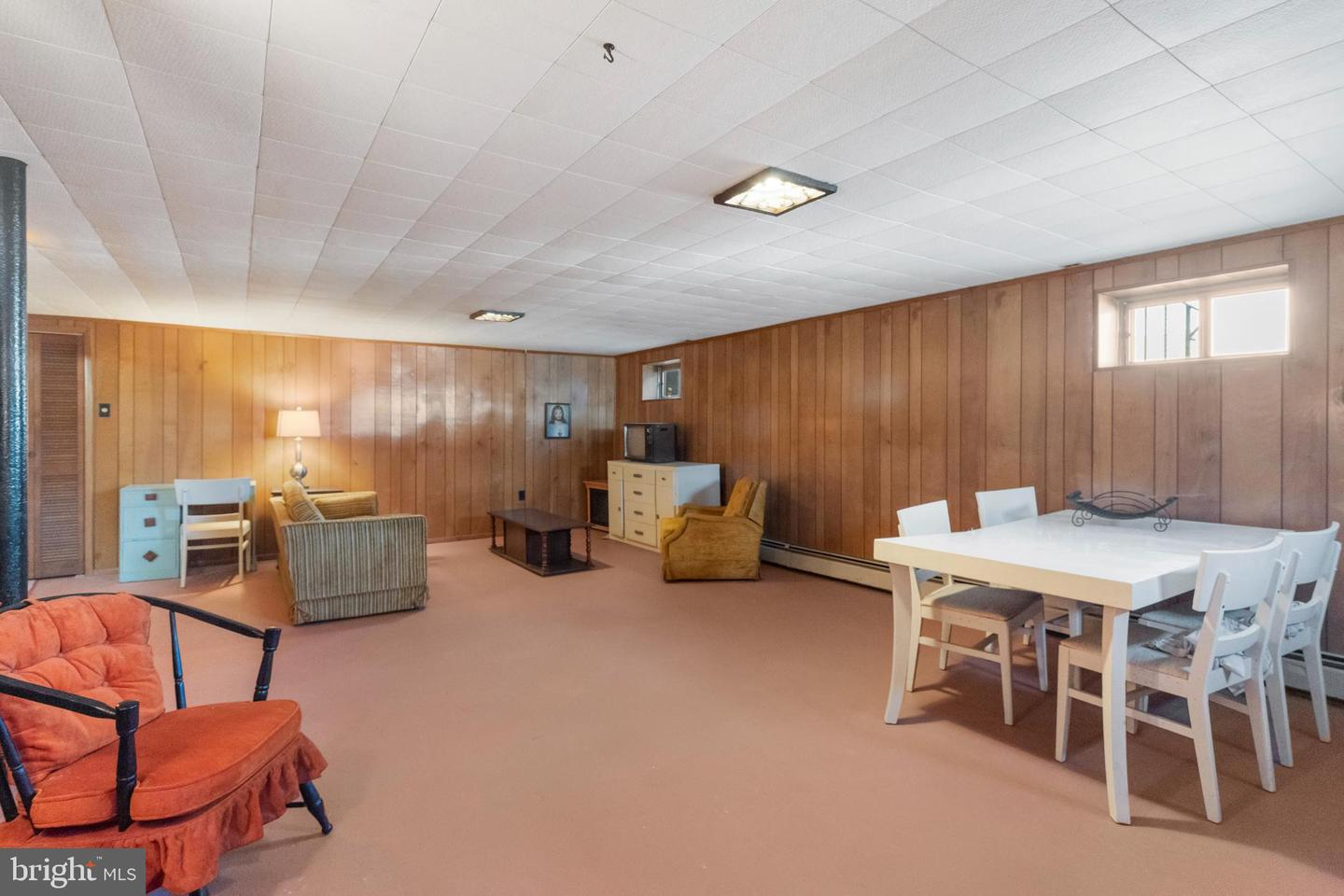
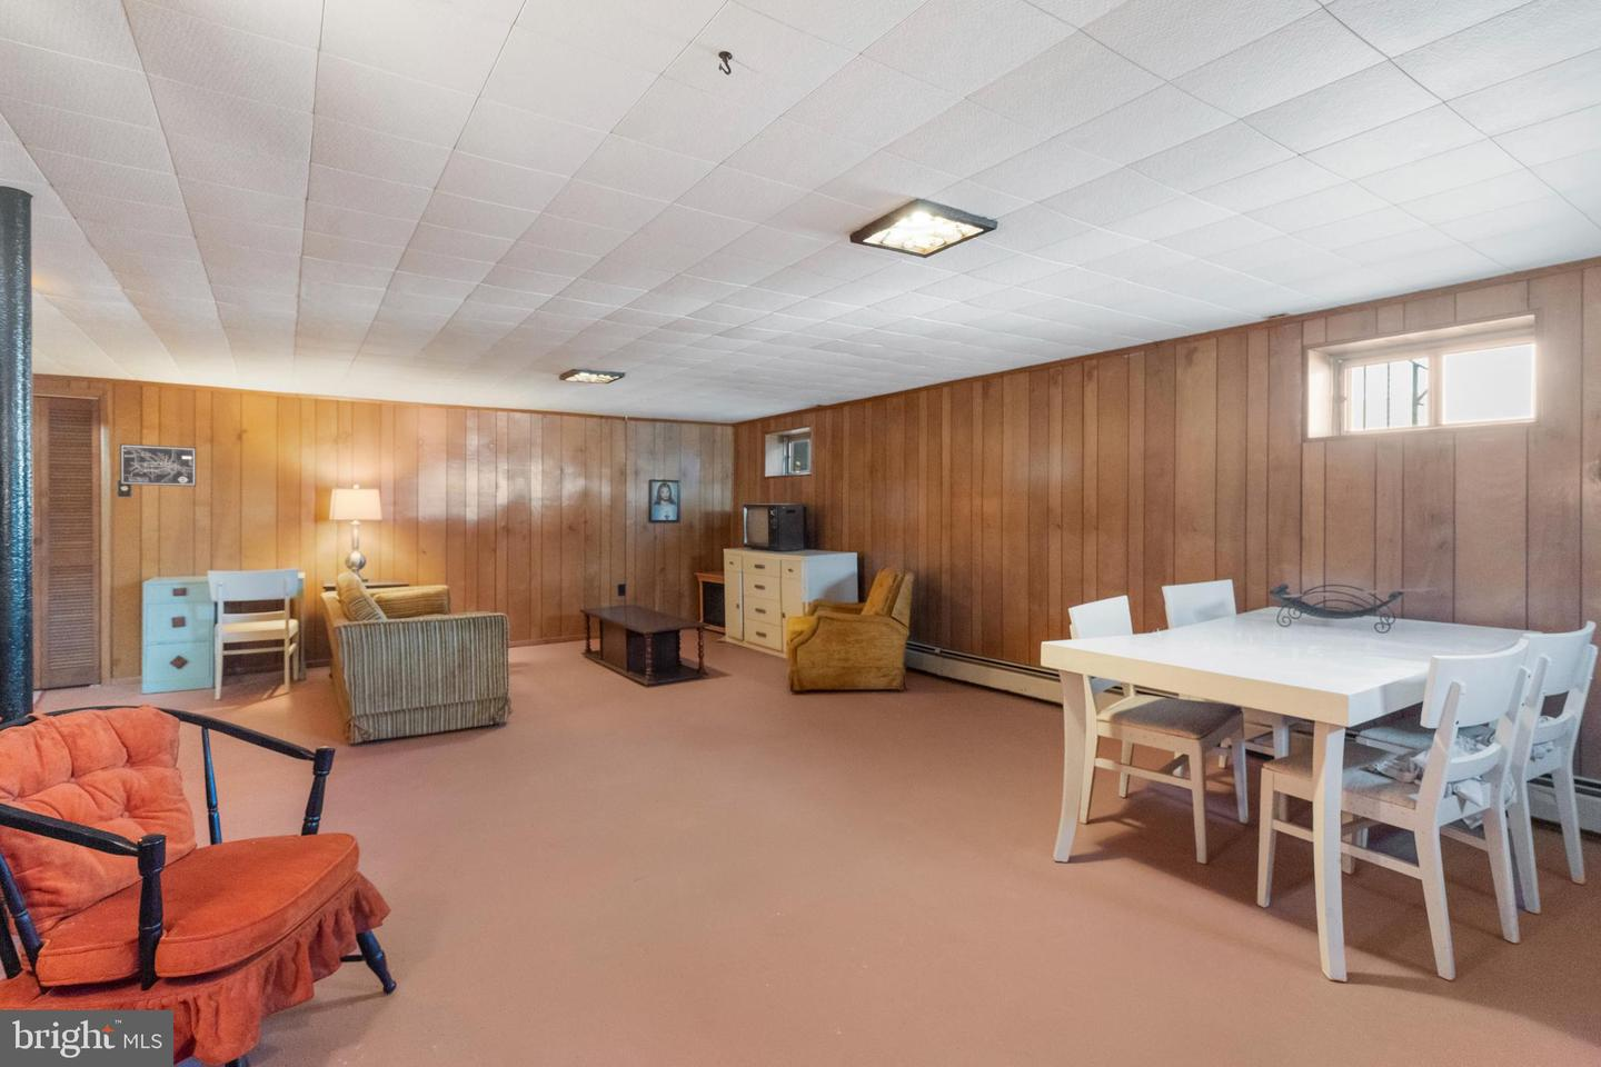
+ wall art [119,442,197,488]
